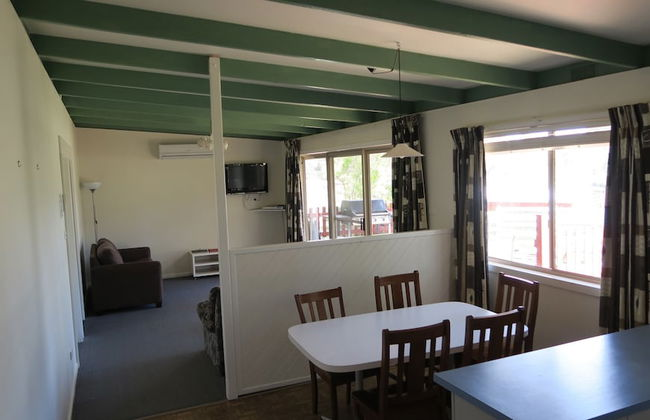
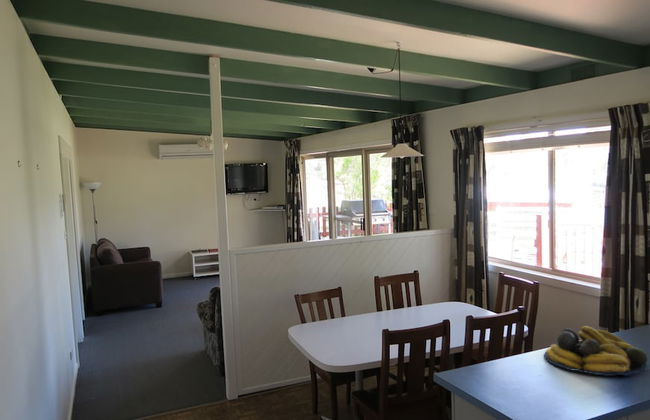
+ fruit bowl [543,325,650,377]
